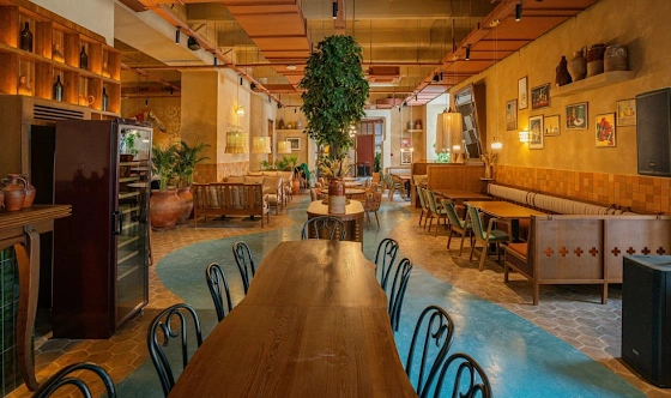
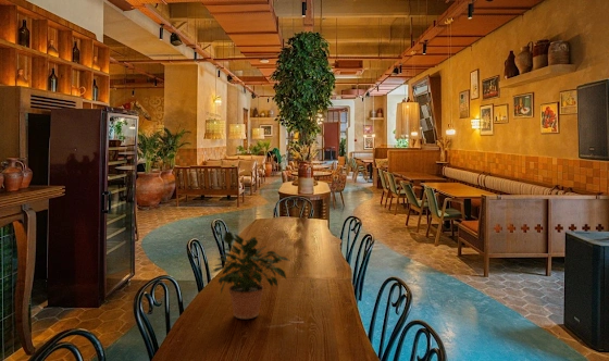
+ potted plant [210,231,290,320]
